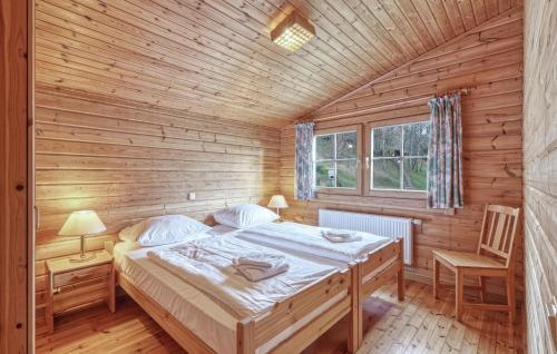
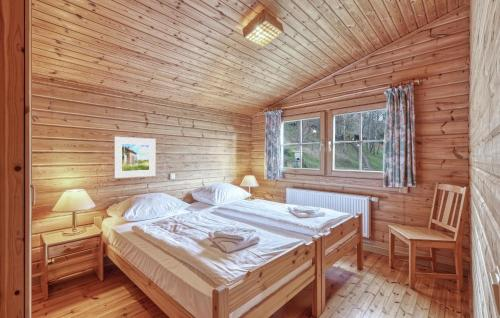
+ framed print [113,136,157,179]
